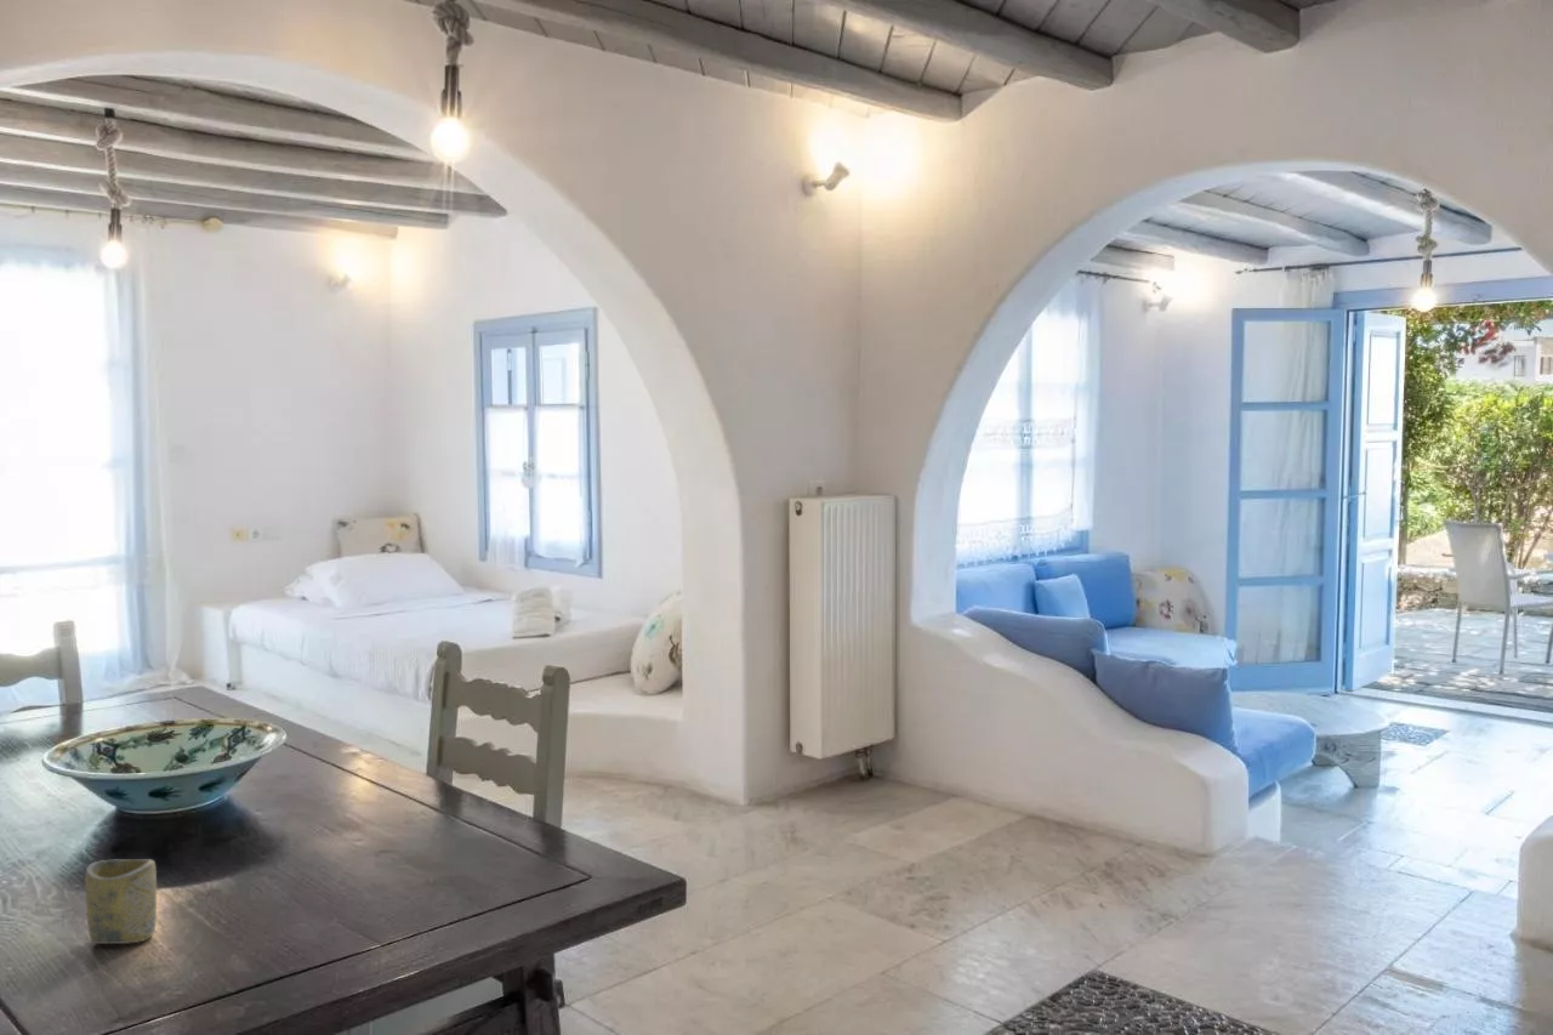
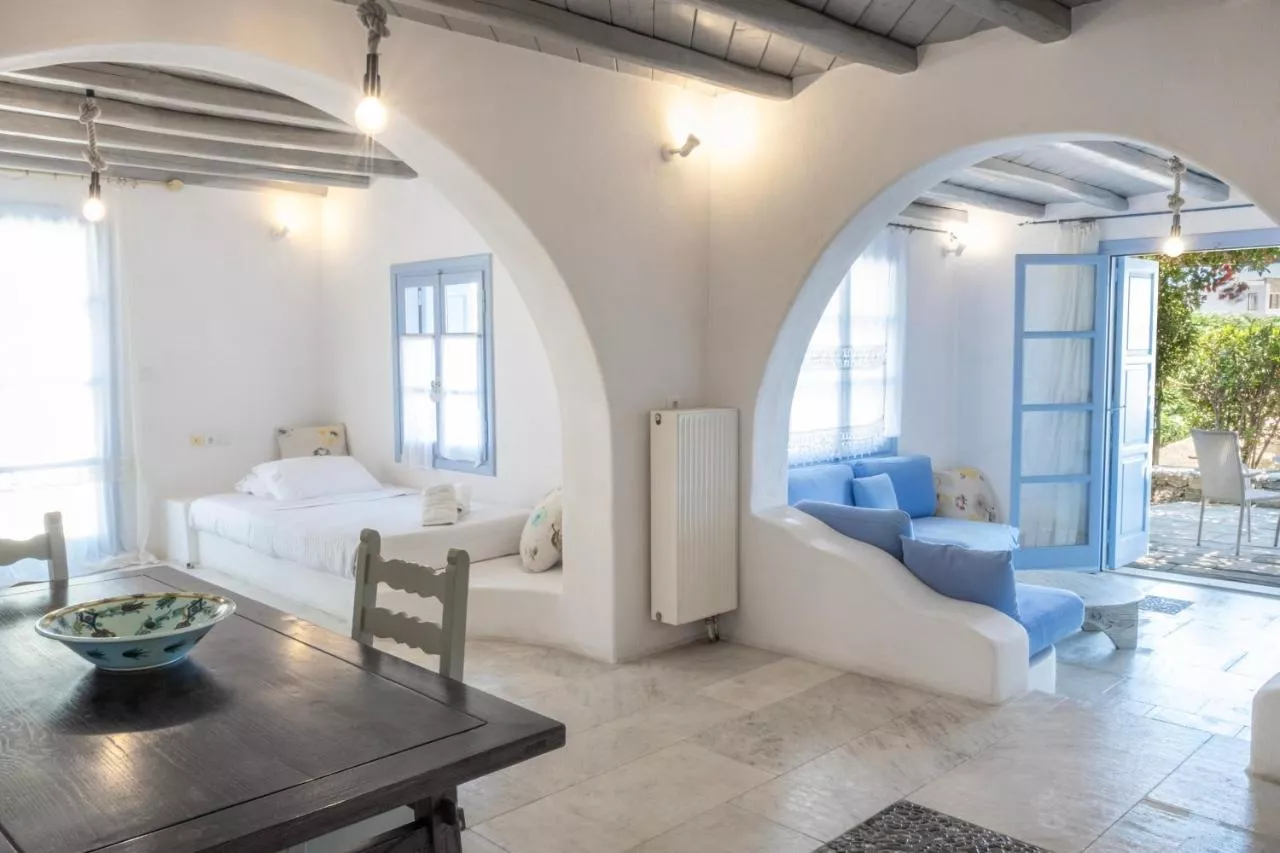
- cup [84,858,158,945]
